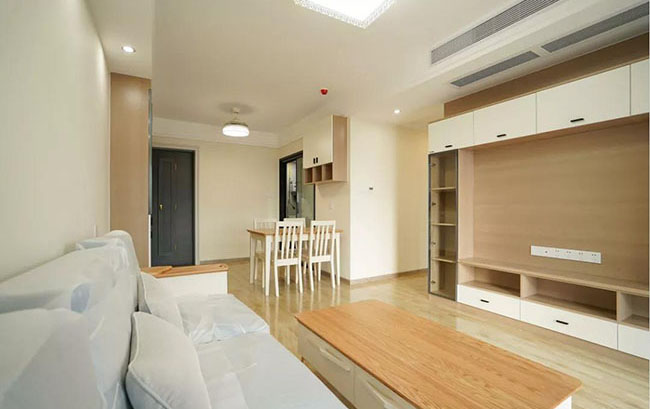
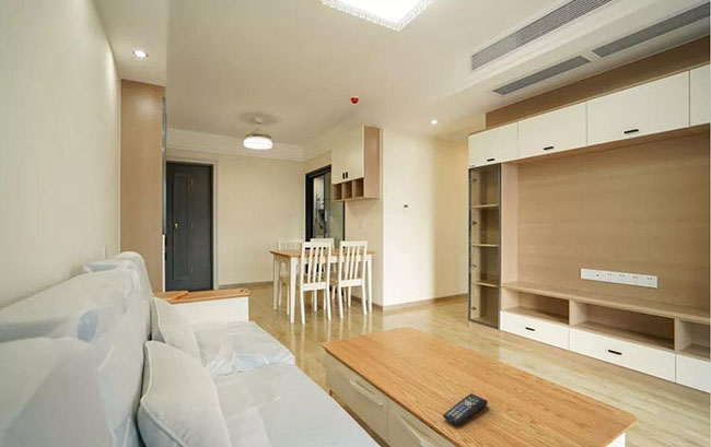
+ remote control [442,392,489,426]
